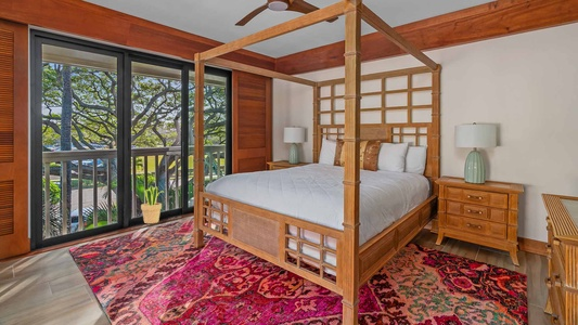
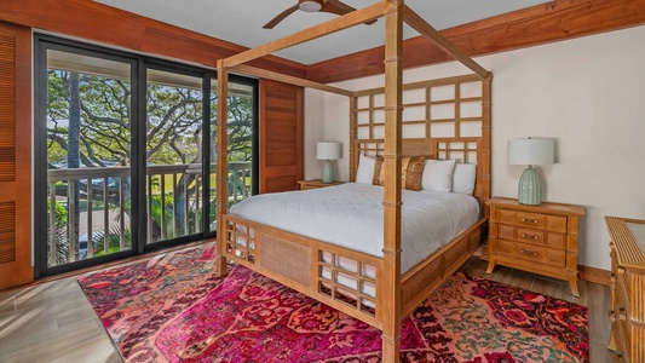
- potted plant [140,185,165,224]
